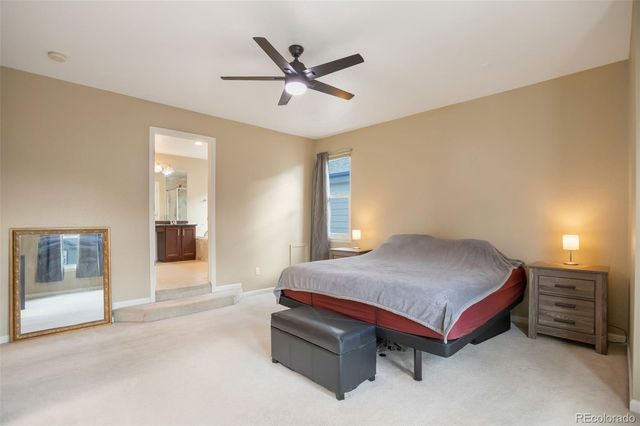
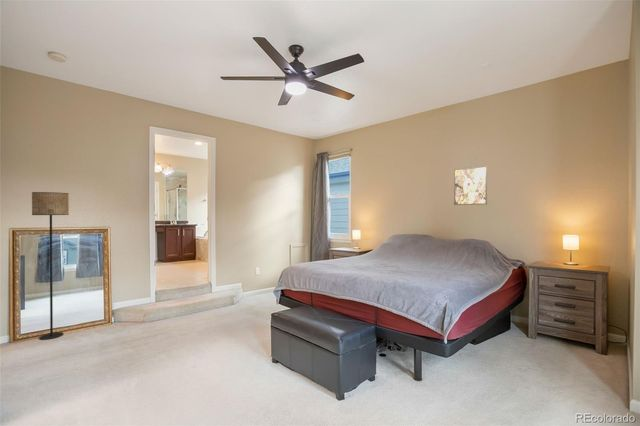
+ floor lamp [31,191,70,341]
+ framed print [453,165,488,206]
